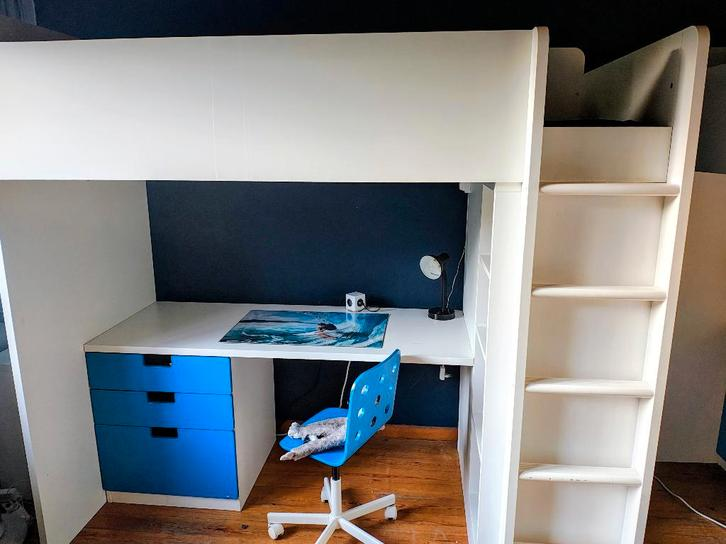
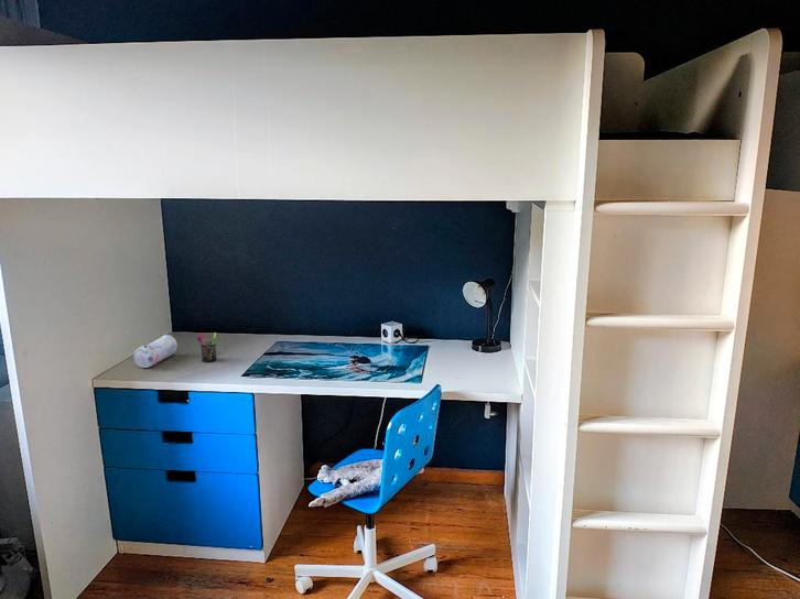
+ pencil case [132,334,179,369]
+ pen holder [195,331,217,363]
